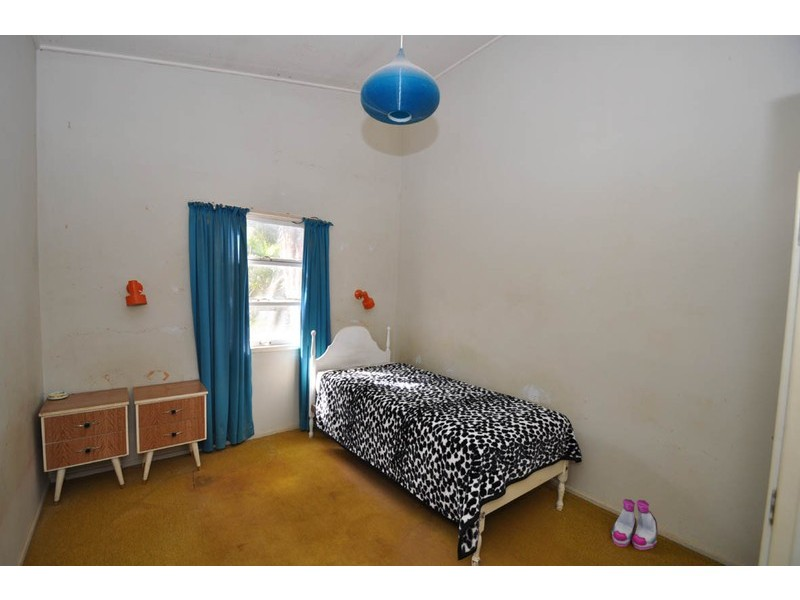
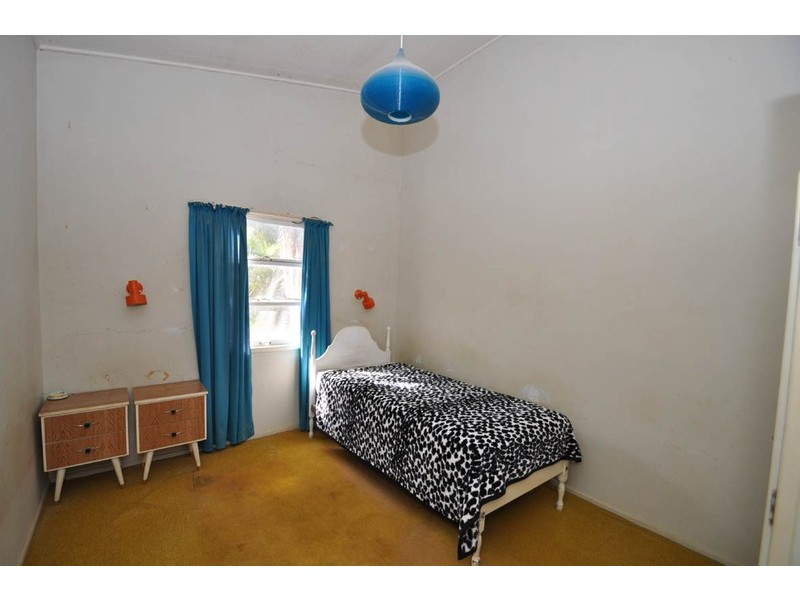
- boots [611,498,658,551]
